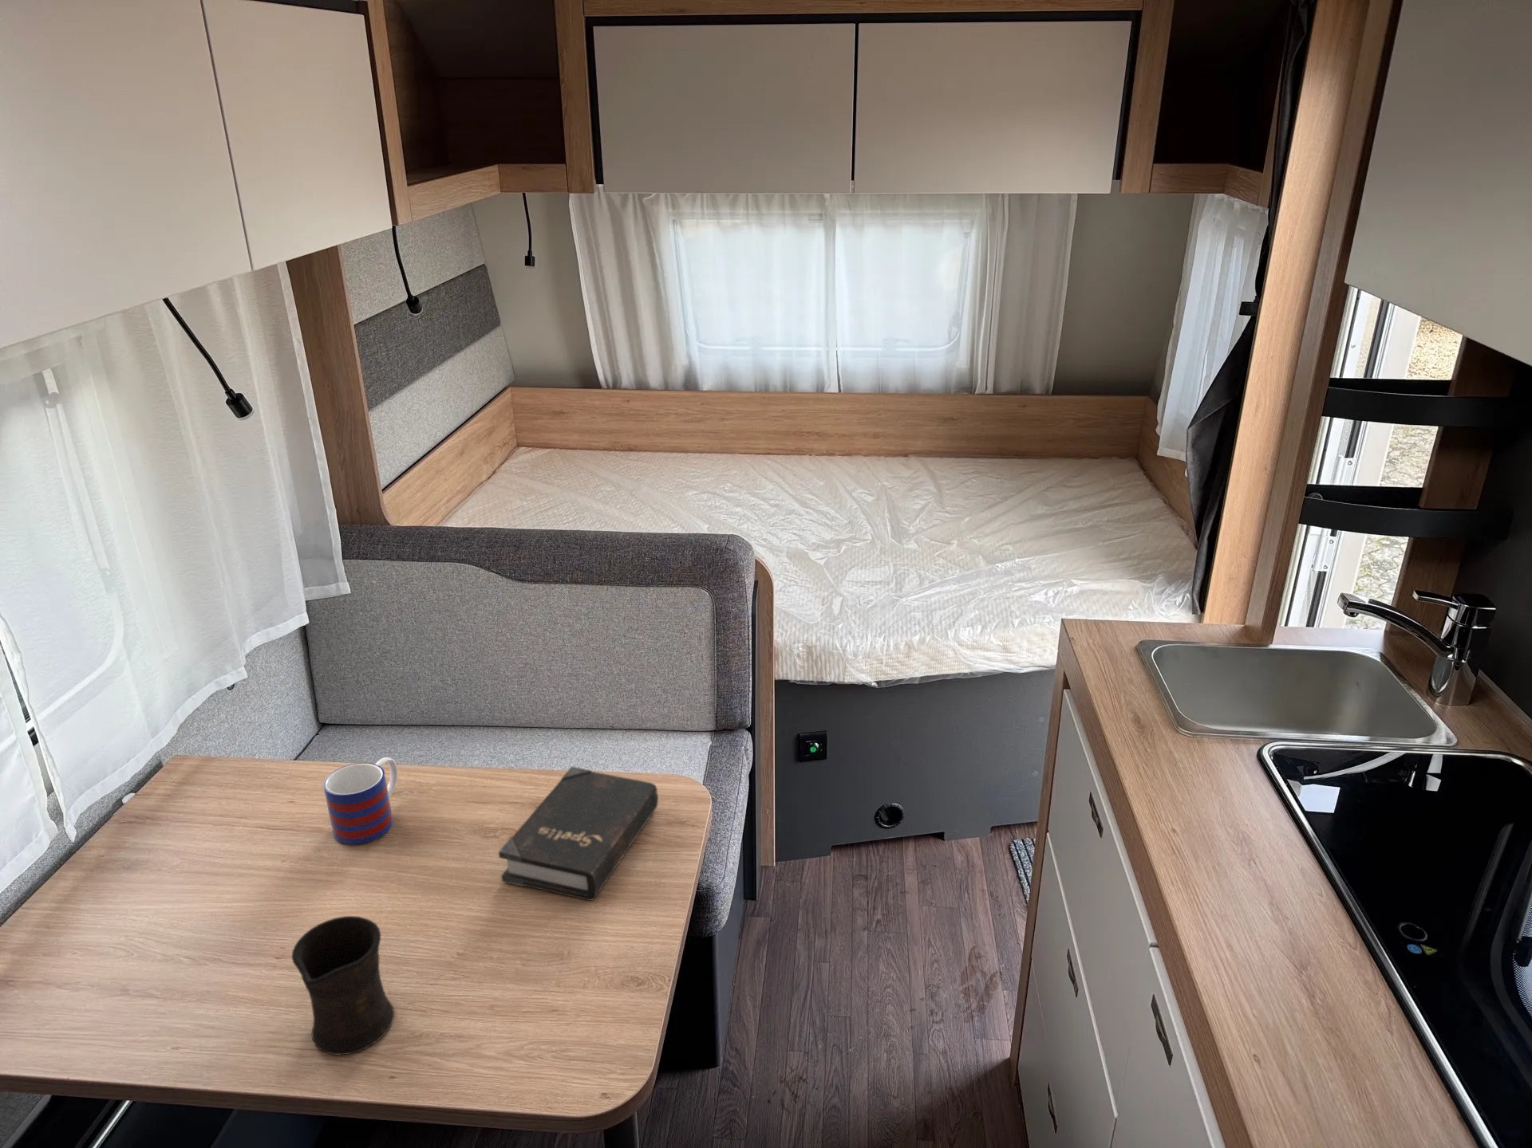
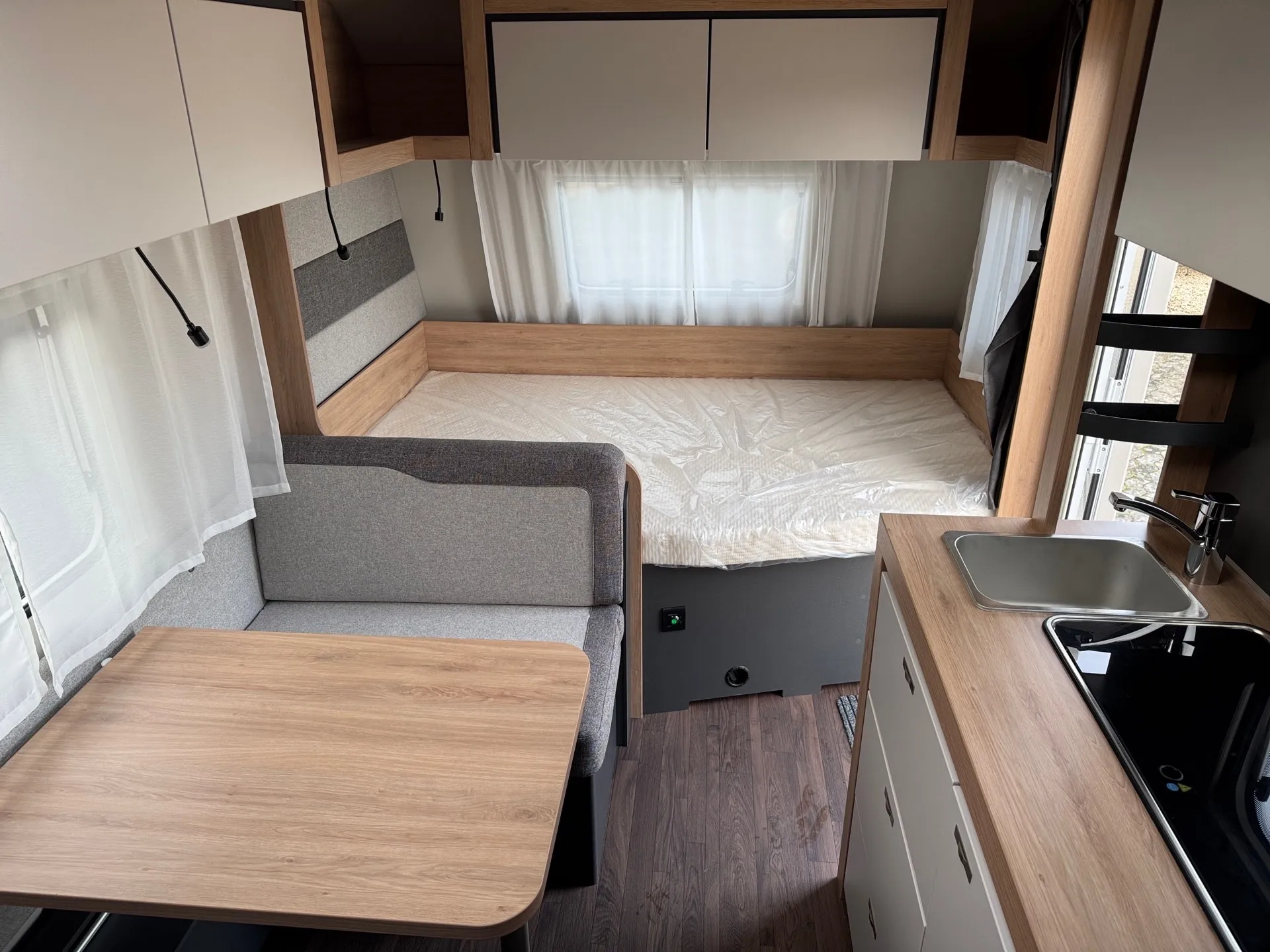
- hardback book [498,766,659,902]
- mug [322,756,398,845]
- mug [291,915,394,1055]
